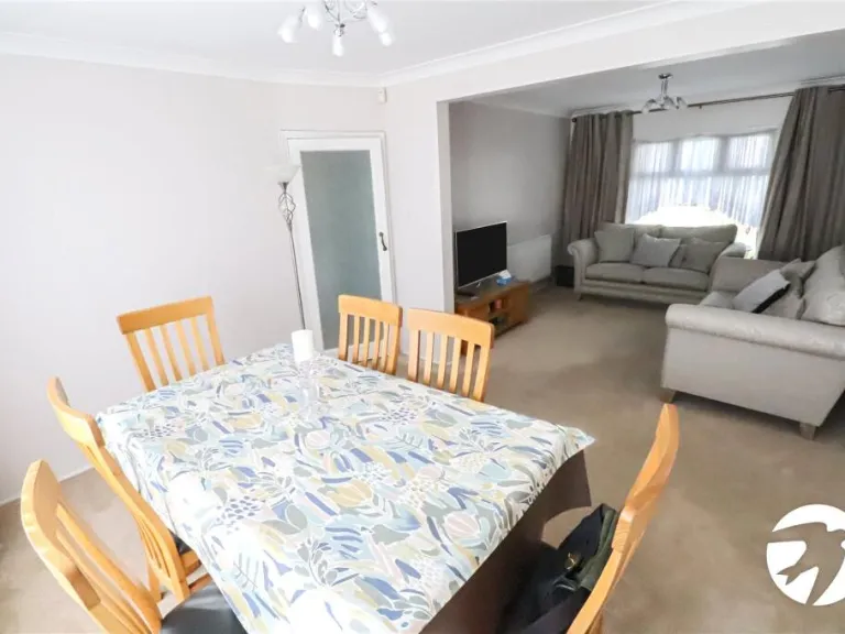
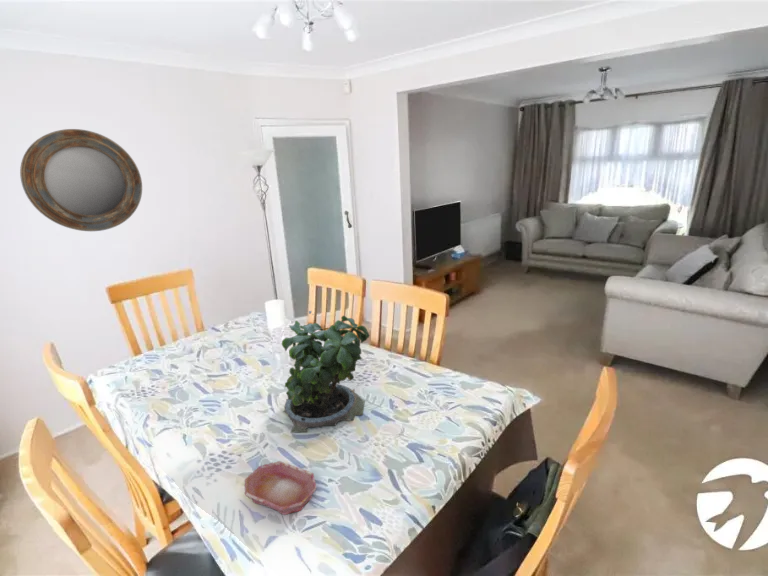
+ bowl [244,460,317,516]
+ potted plant [281,310,371,434]
+ home mirror [19,128,143,232]
